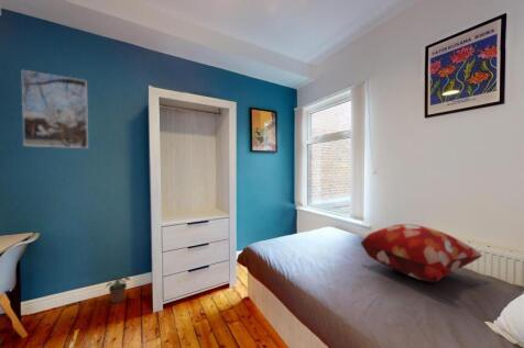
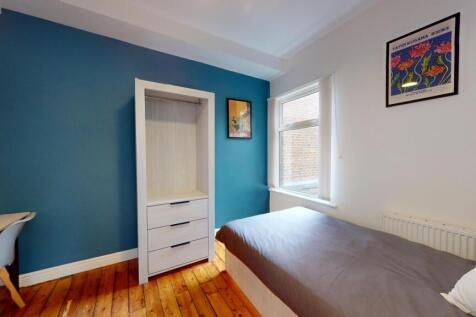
- potted plant [105,274,131,304]
- decorative pillow [360,223,483,283]
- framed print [21,69,89,149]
